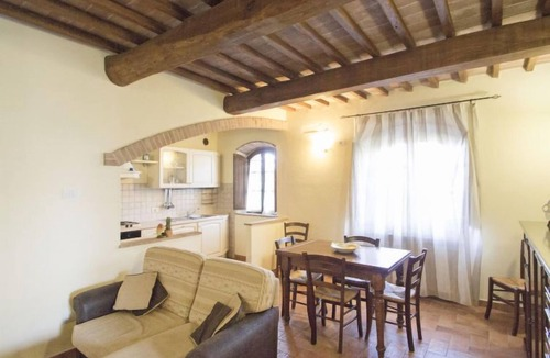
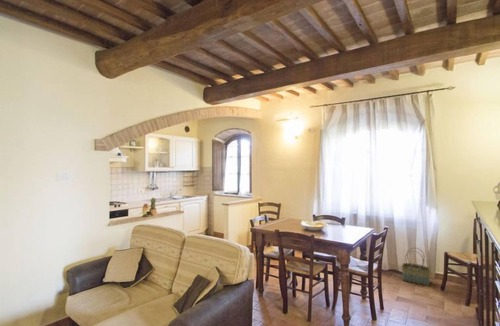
+ basket [401,247,431,286]
